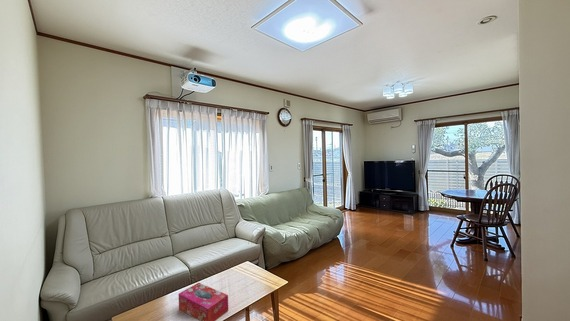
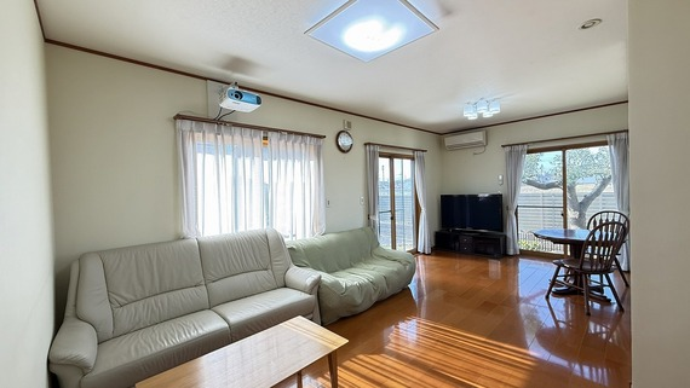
- tissue box [178,282,229,321]
